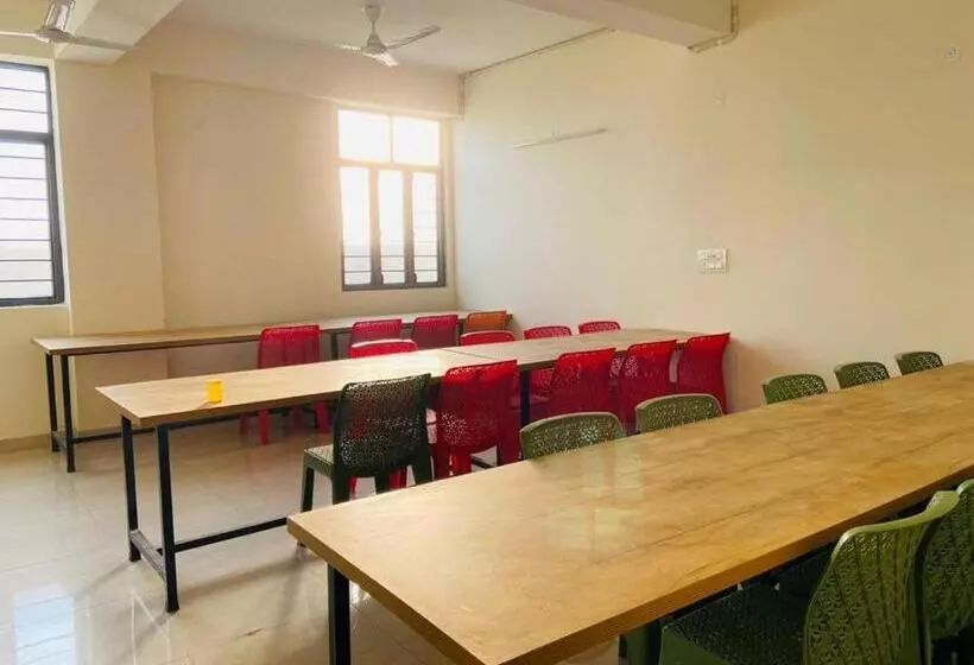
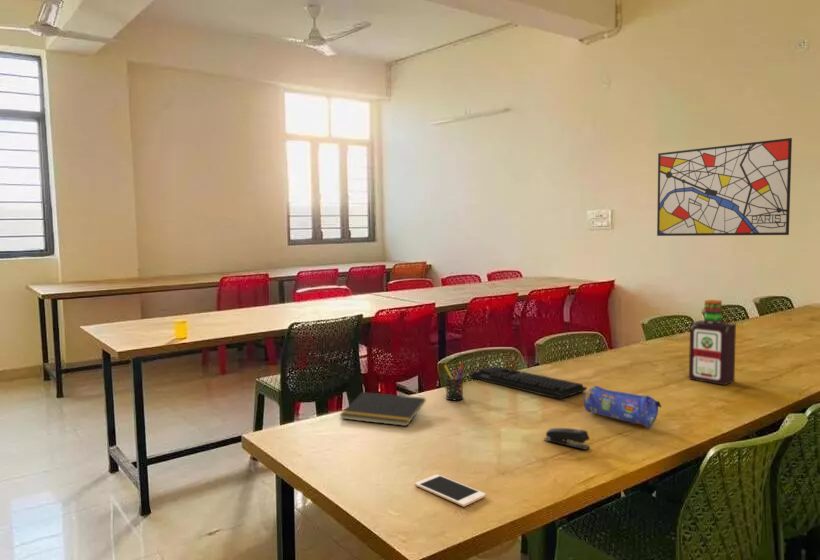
+ bottle [688,299,737,386]
+ pencil case [583,385,663,429]
+ wall art [656,137,793,237]
+ cell phone [414,473,487,507]
+ pen holder [443,363,464,401]
+ keyboard [469,365,588,400]
+ stapler [543,427,591,451]
+ notepad [339,391,426,427]
